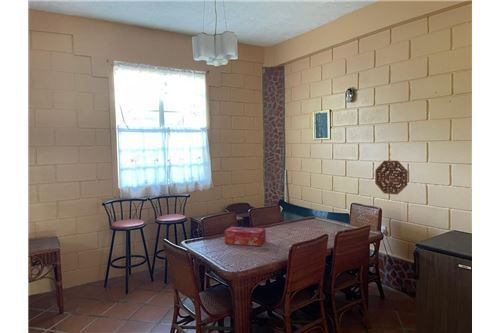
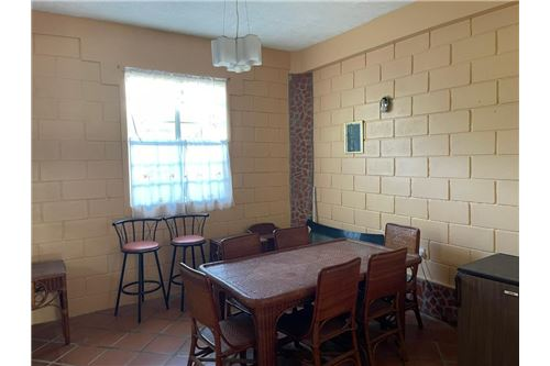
- tissue box [224,226,267,247]
- decorative platter [374,160,409,196]
